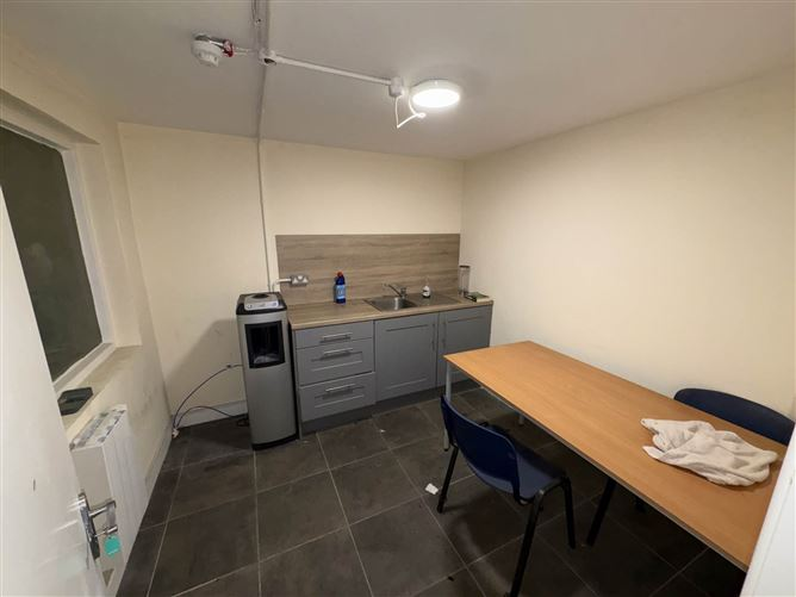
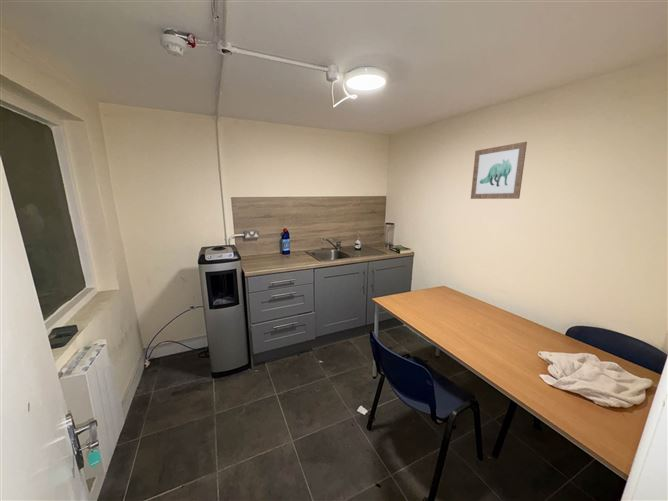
+ wall art [470,141,528,200]
